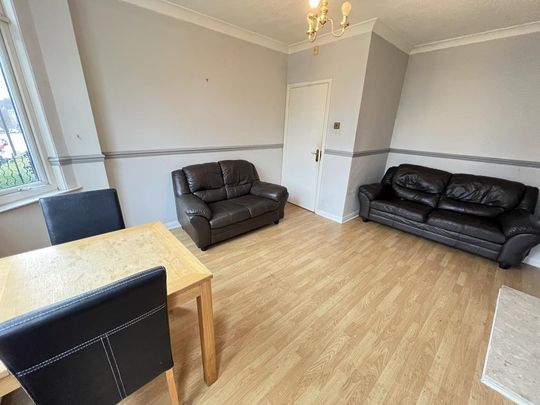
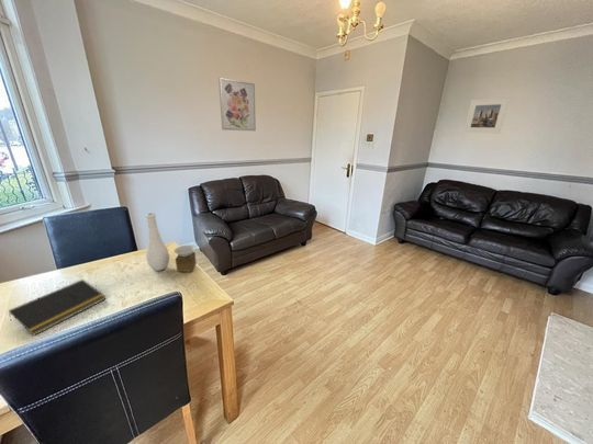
+ wall art [217,77,257,132]
+ notepad [8,278,108,337]
+ vase [145,213,198,273]
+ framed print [462,96,511,135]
